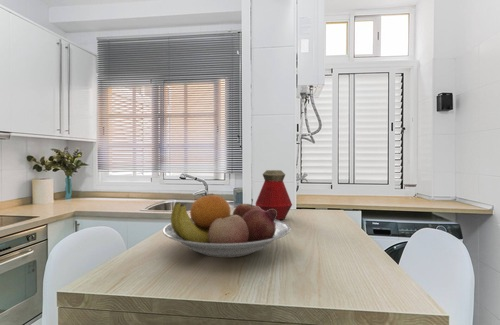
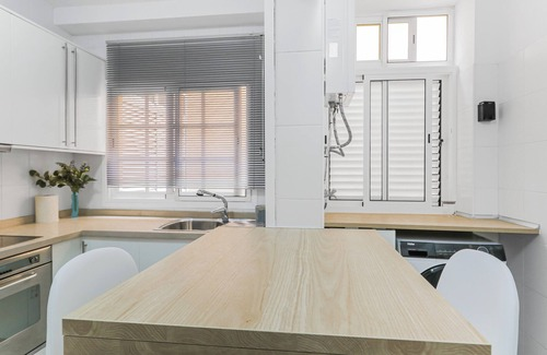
- bottle [254,169,293,221]
- fruit bowl [162,194,291,259]
